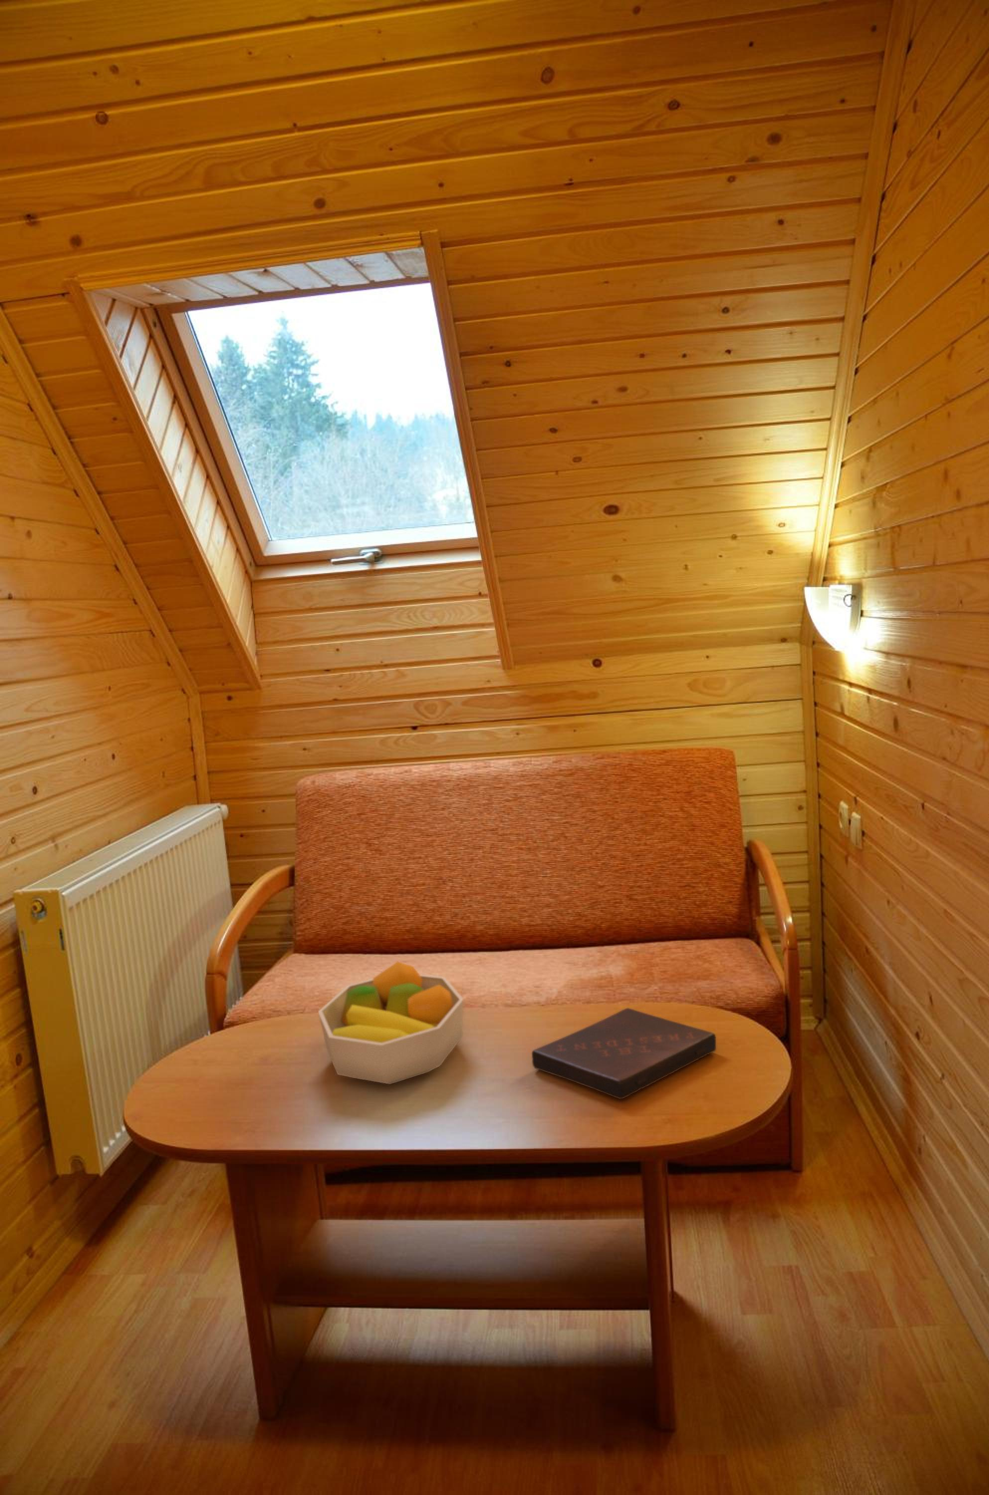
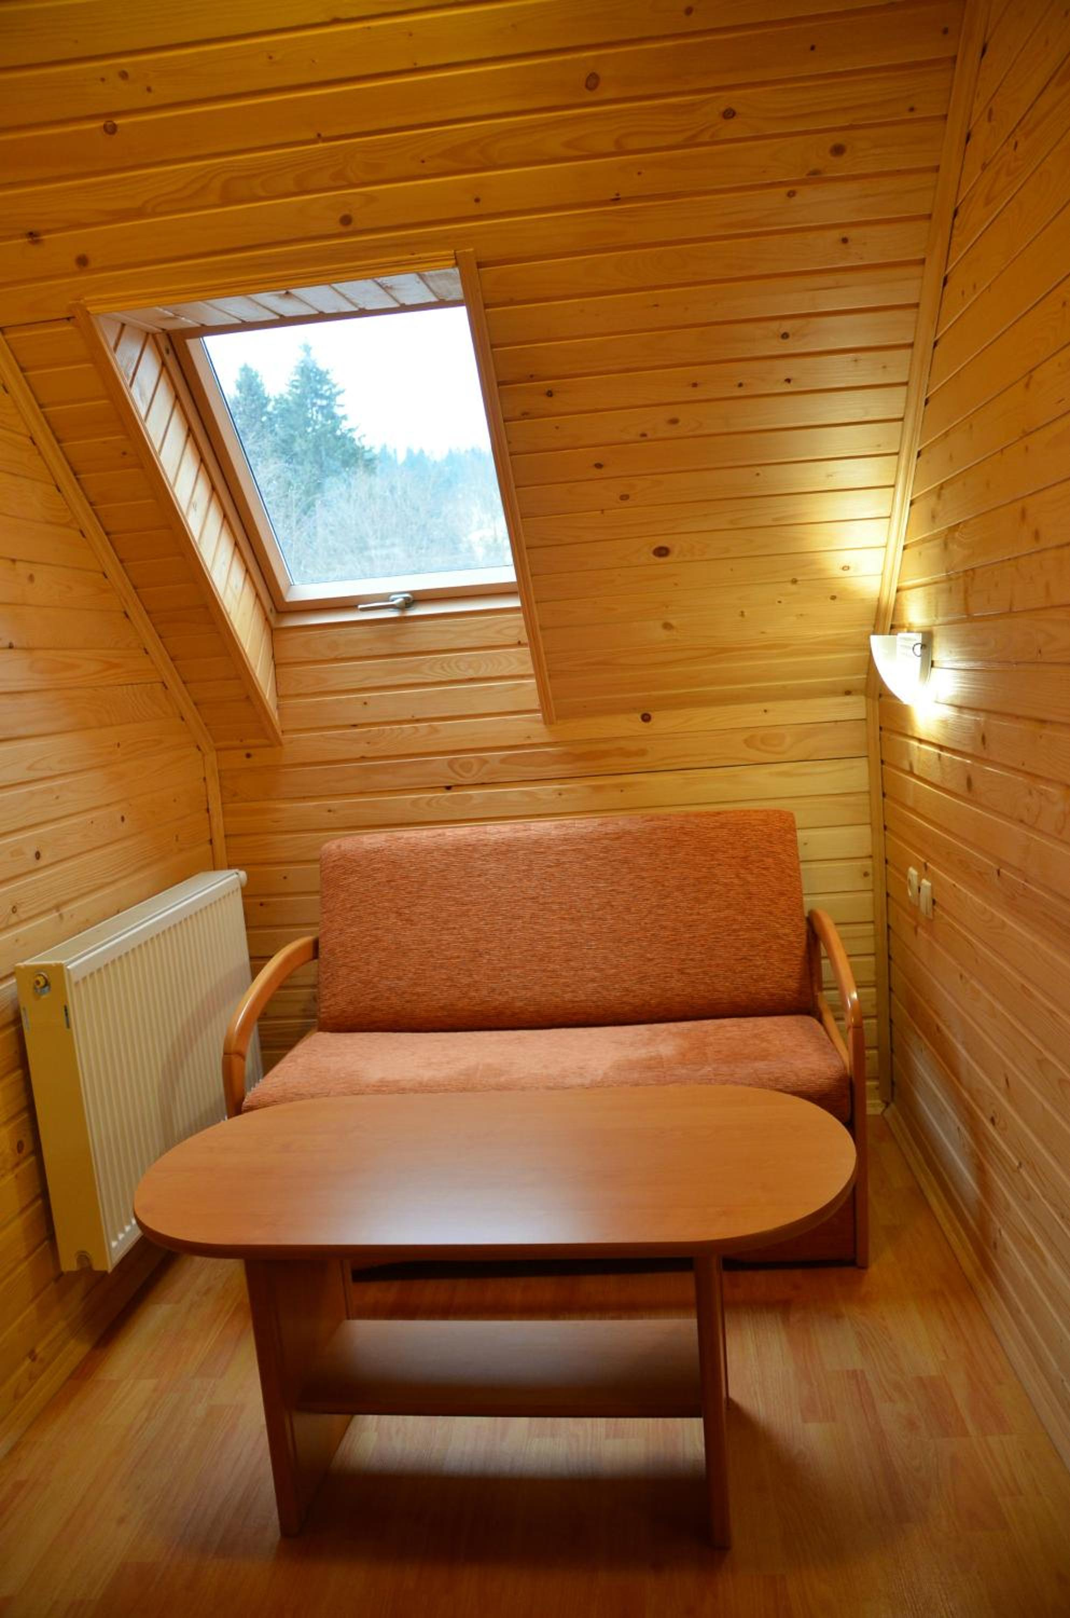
- book [531,1008,716,1100]
- fruit bowl [318,961,464,1085]
